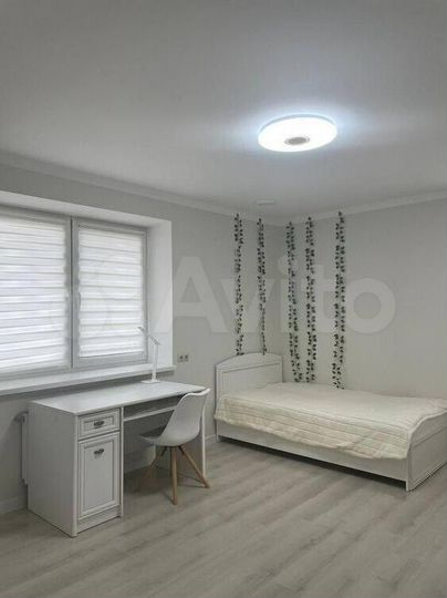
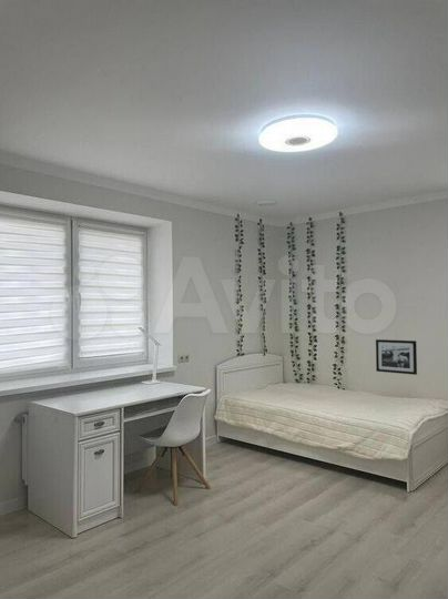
+ picture frame [375,338,418,376]
